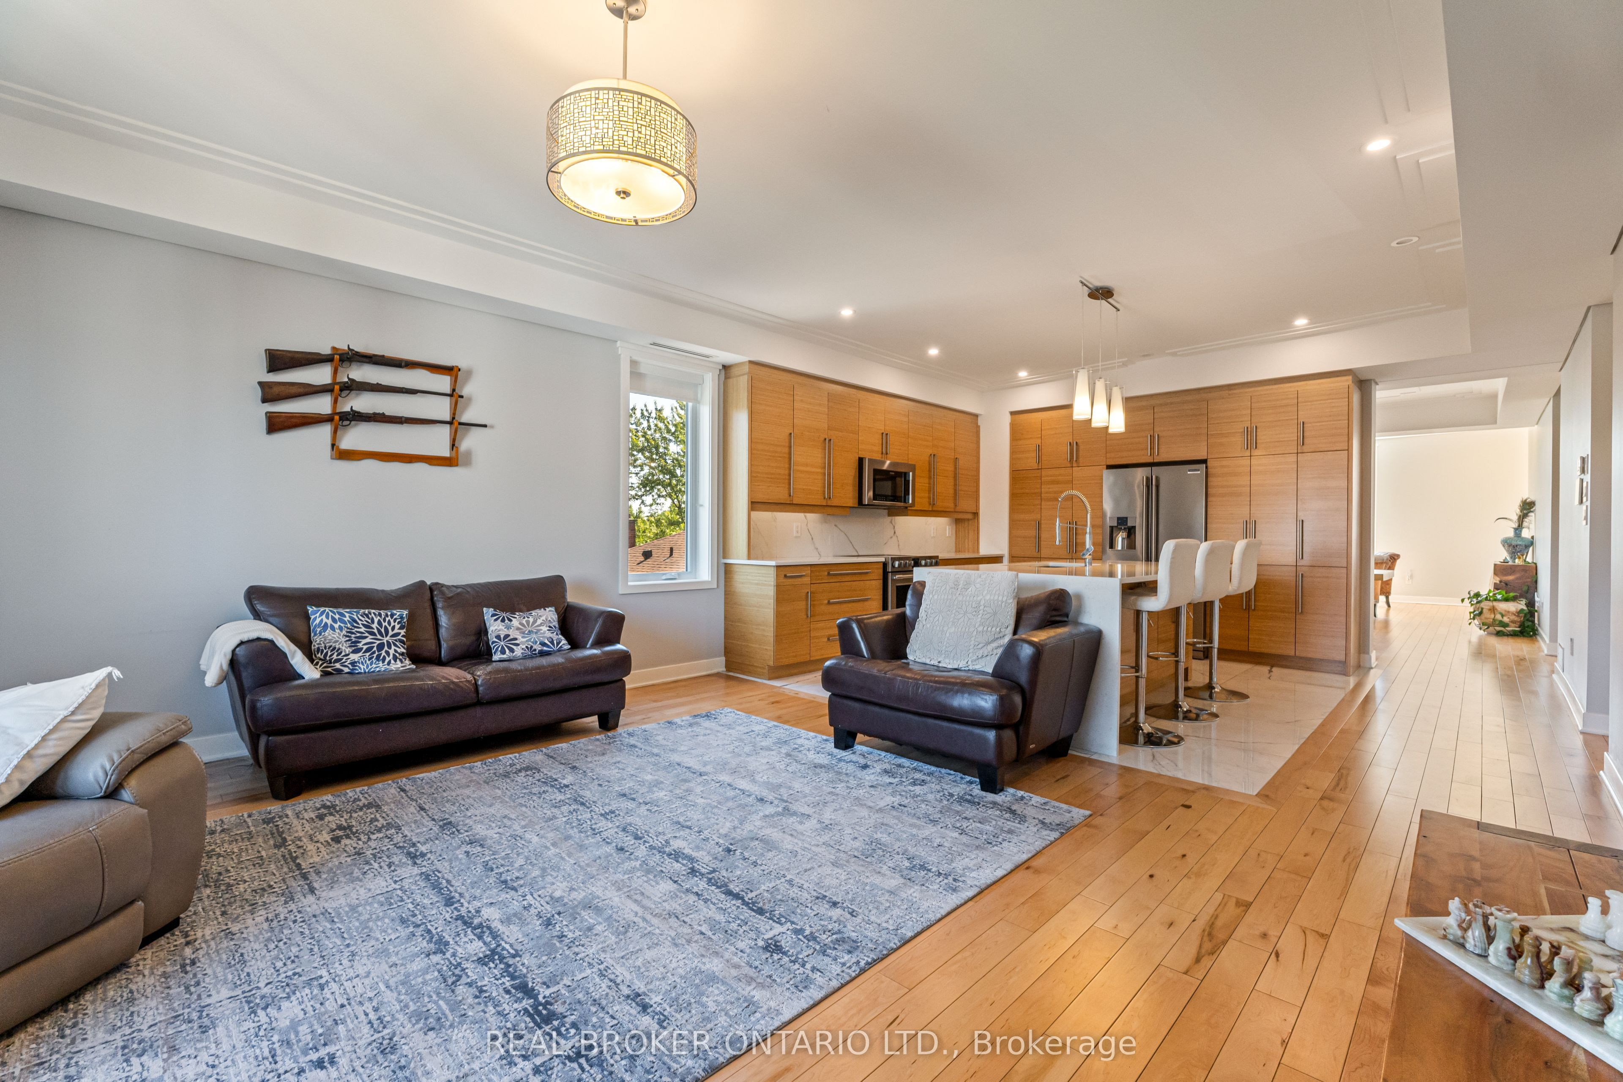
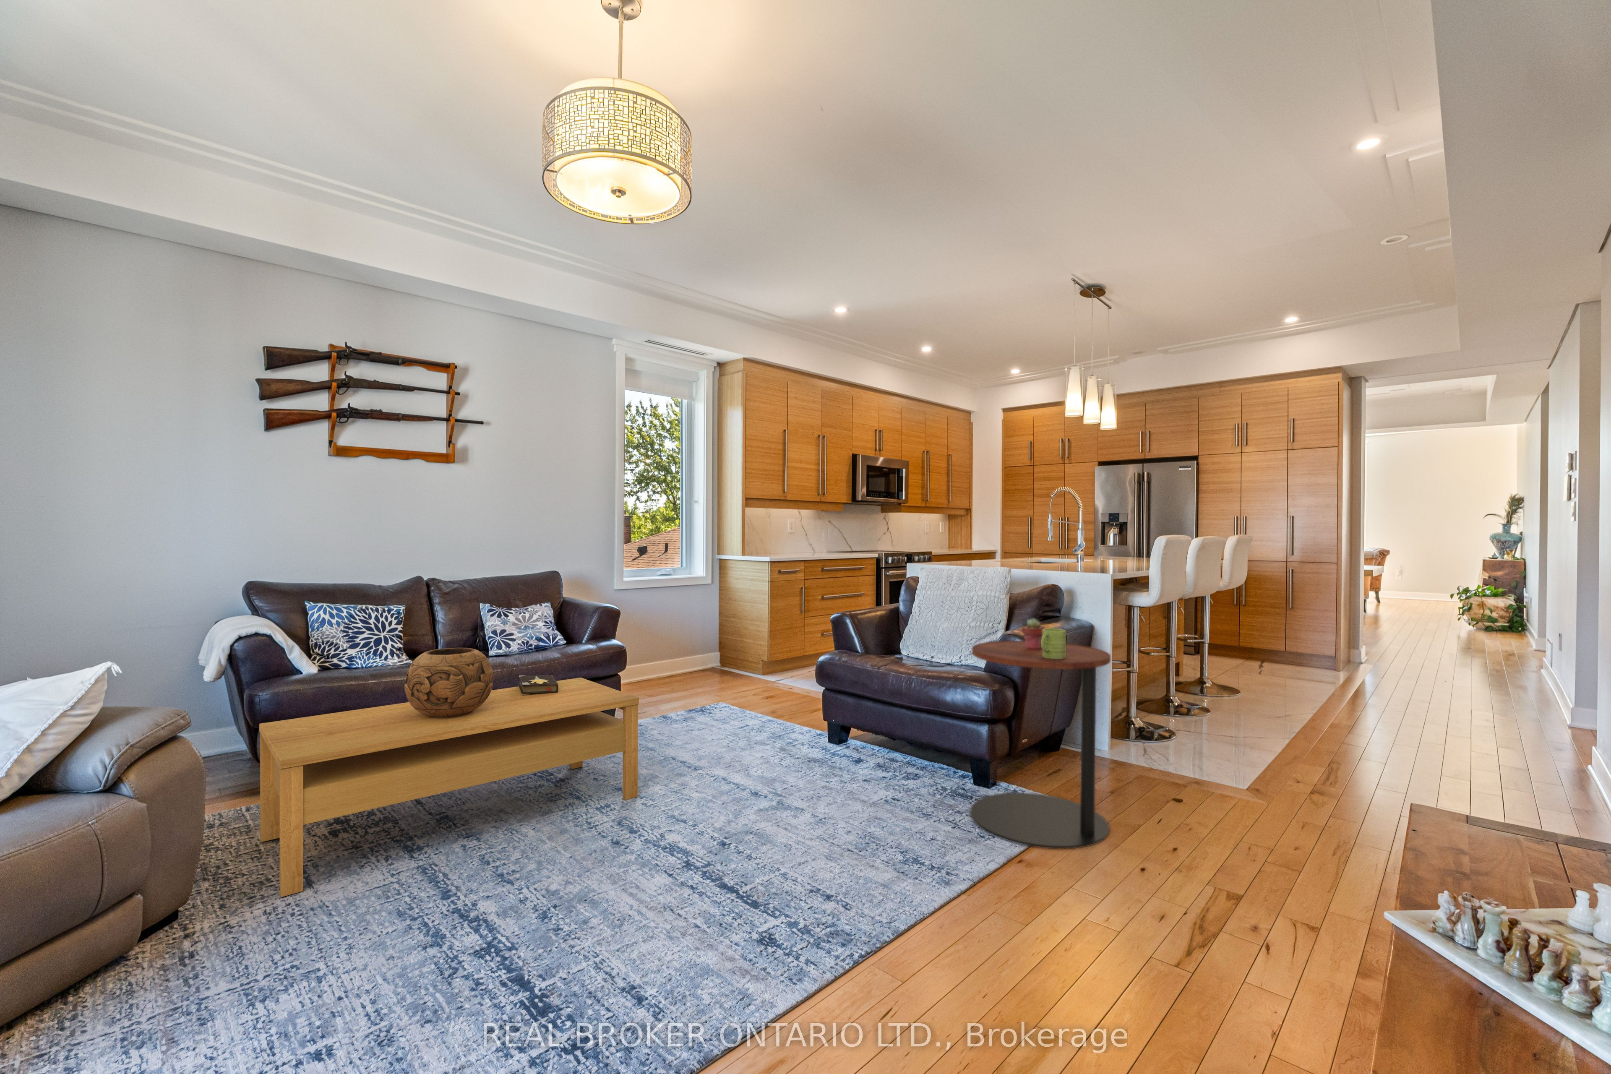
+ potted succulent [1021,617,1046,650]
+ coffee table [259,677,639,898]
+ mug [1040,628,1067,659]
+ side table [970,640,1111,850]
+ decorative bowl [404,647,494,718]
+ hardback book [518,675,559,695]
